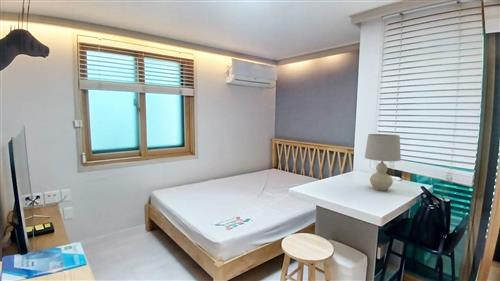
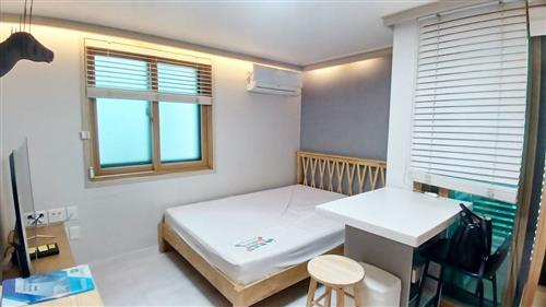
- table lamp [364,133,402,192]
